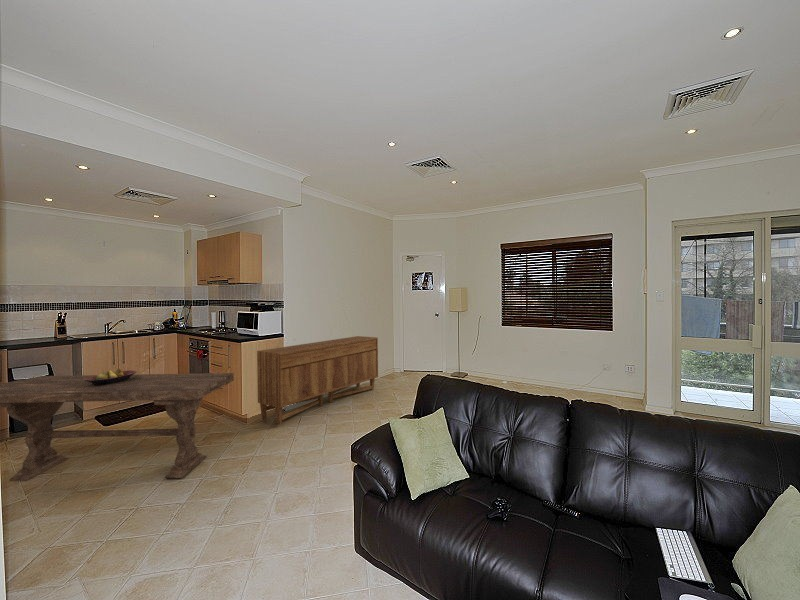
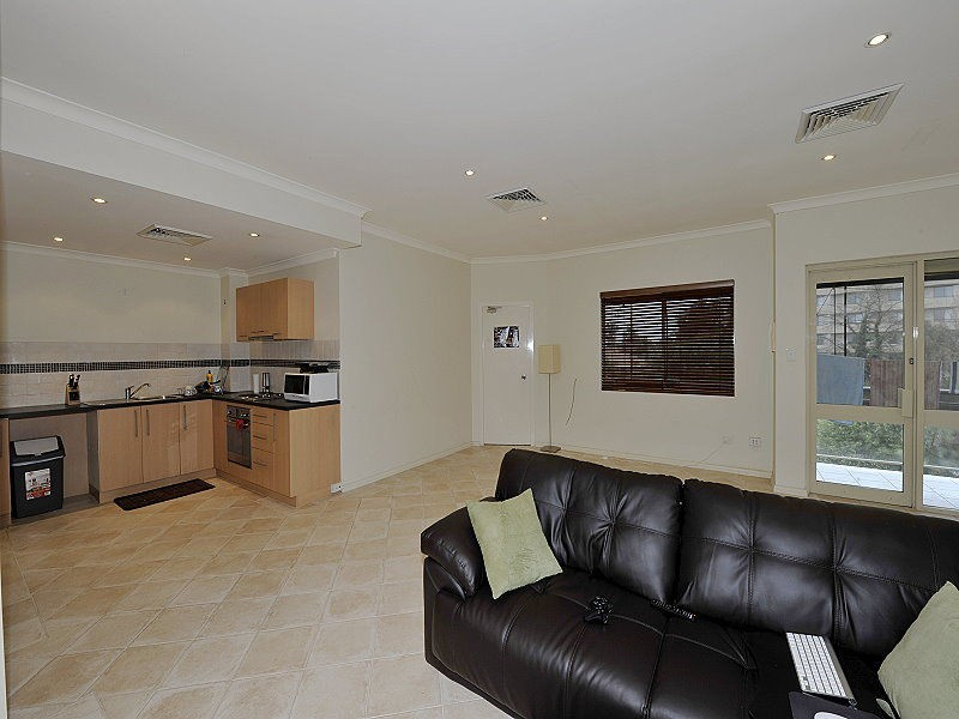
- sideboard [256,335,379,426]
- dining table [0,372,235,482]
- fruit bowl [84,368,137,386]
